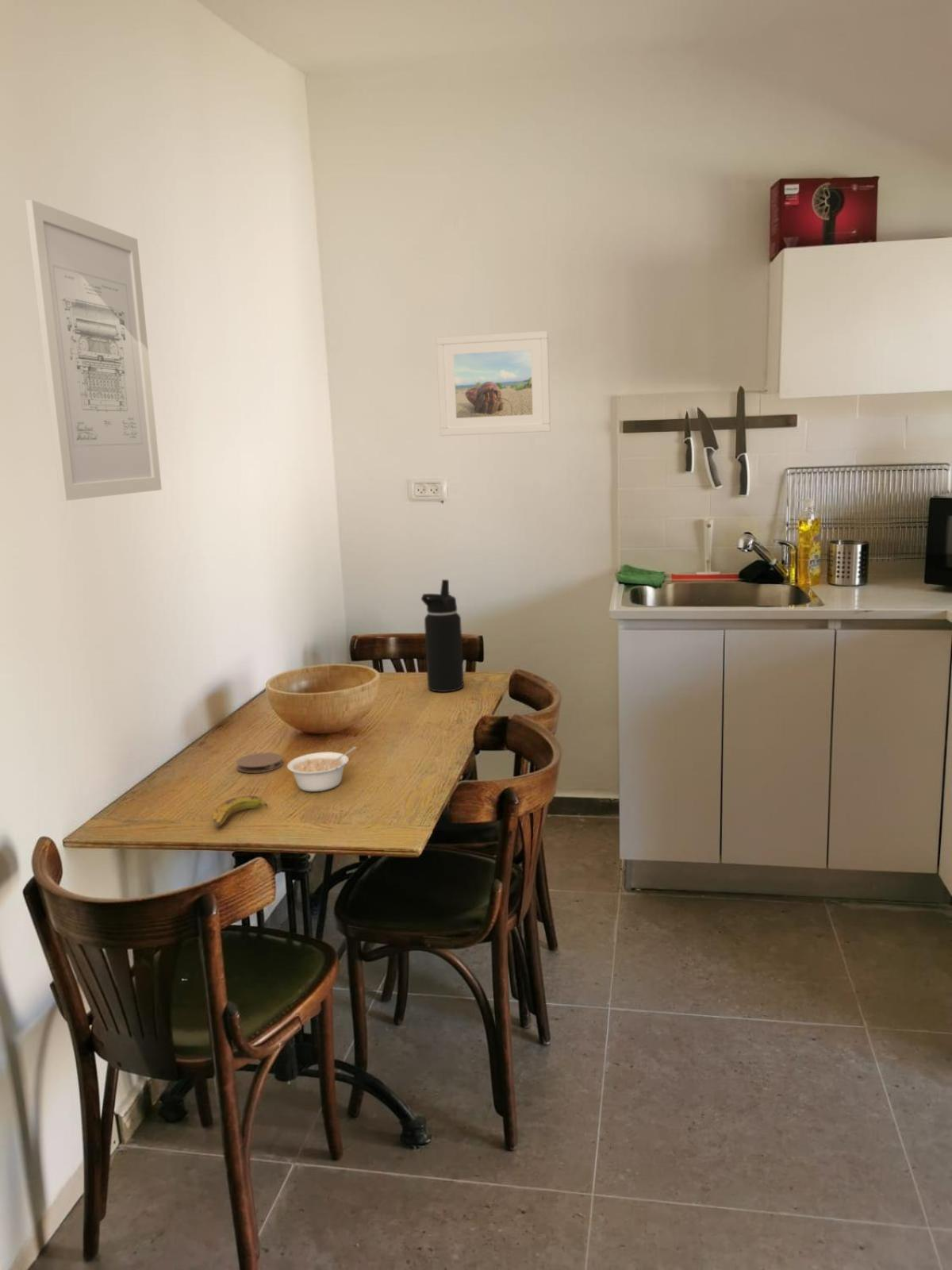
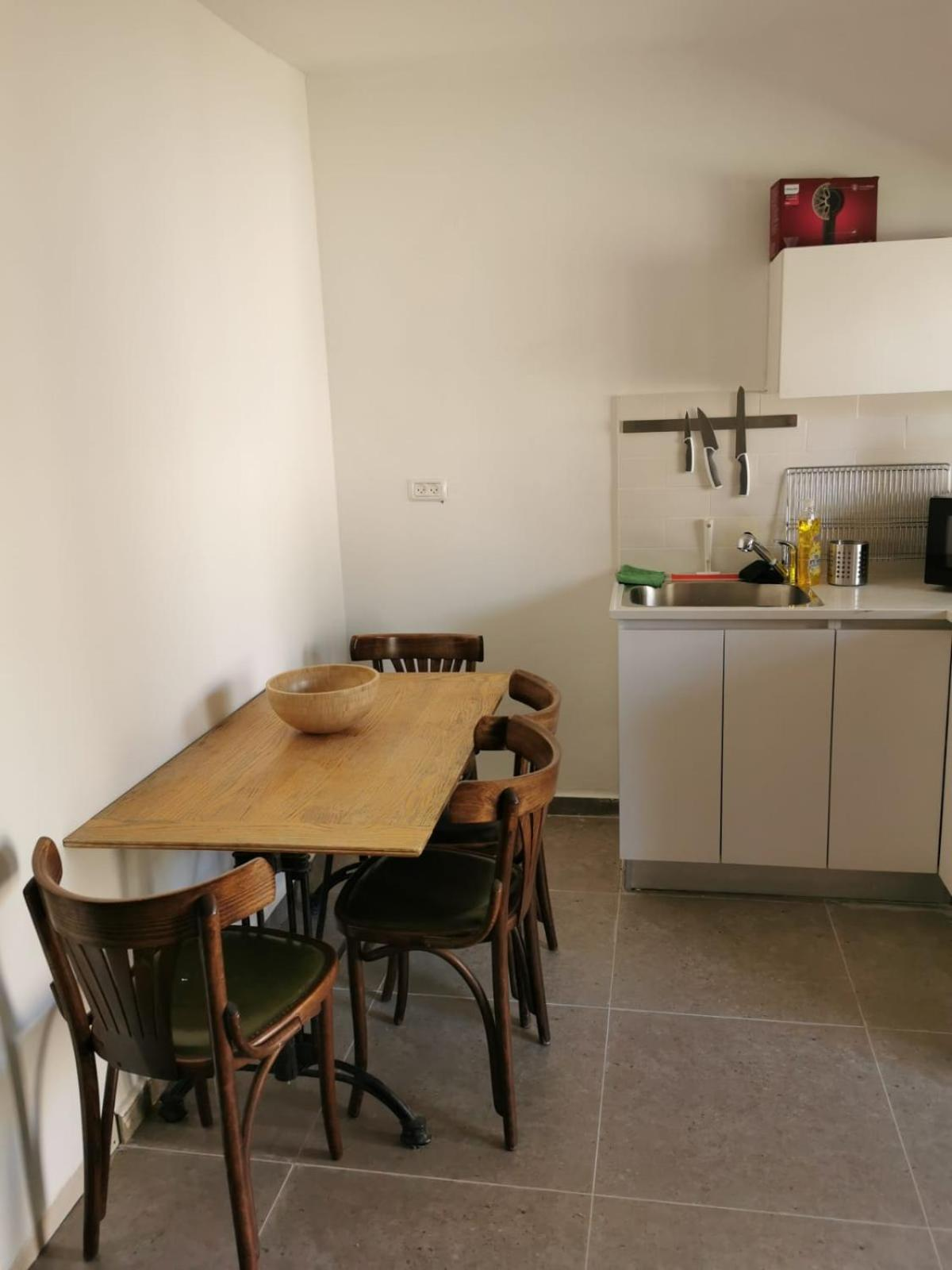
- legume [286,746,357,792]
- coaster [236,752,283,774]
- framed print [436,330,551,437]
- banana [212,795,268,828]
- water bottle [420,579,464,693]
- wall art [25,198,163,502]
